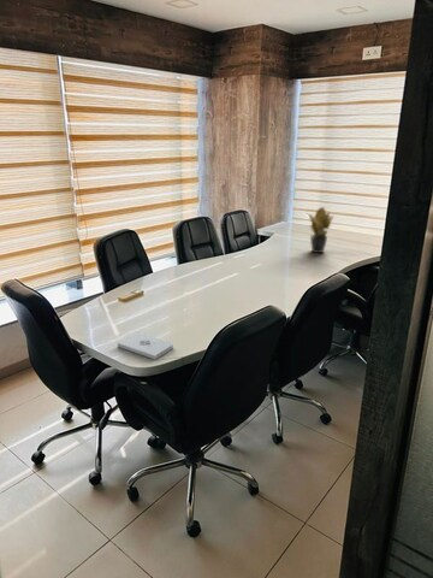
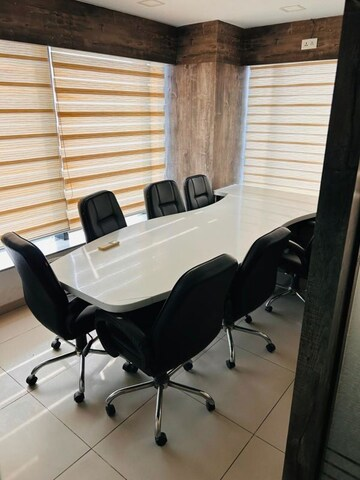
- potted plant [303,206,334,254]
- notepad [117,331,174,360]
